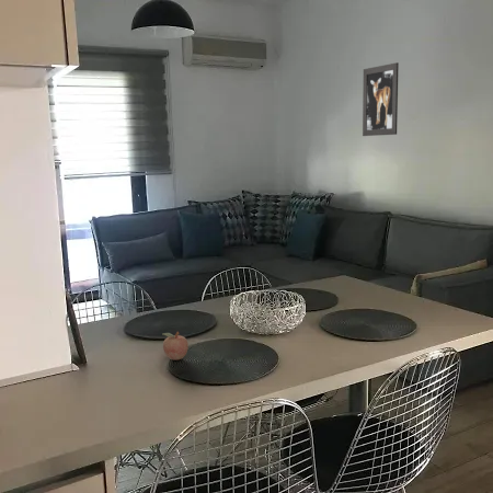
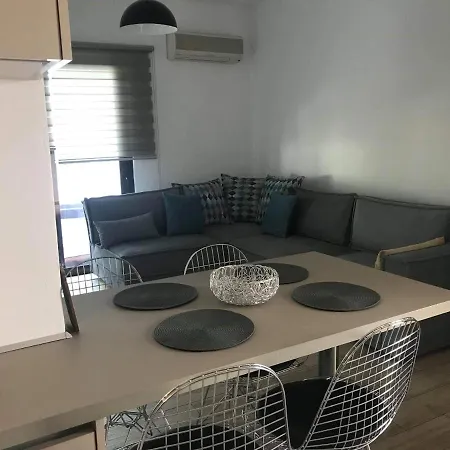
- wall art [362,61,400,137]
- fruit [162,331,190,362]
